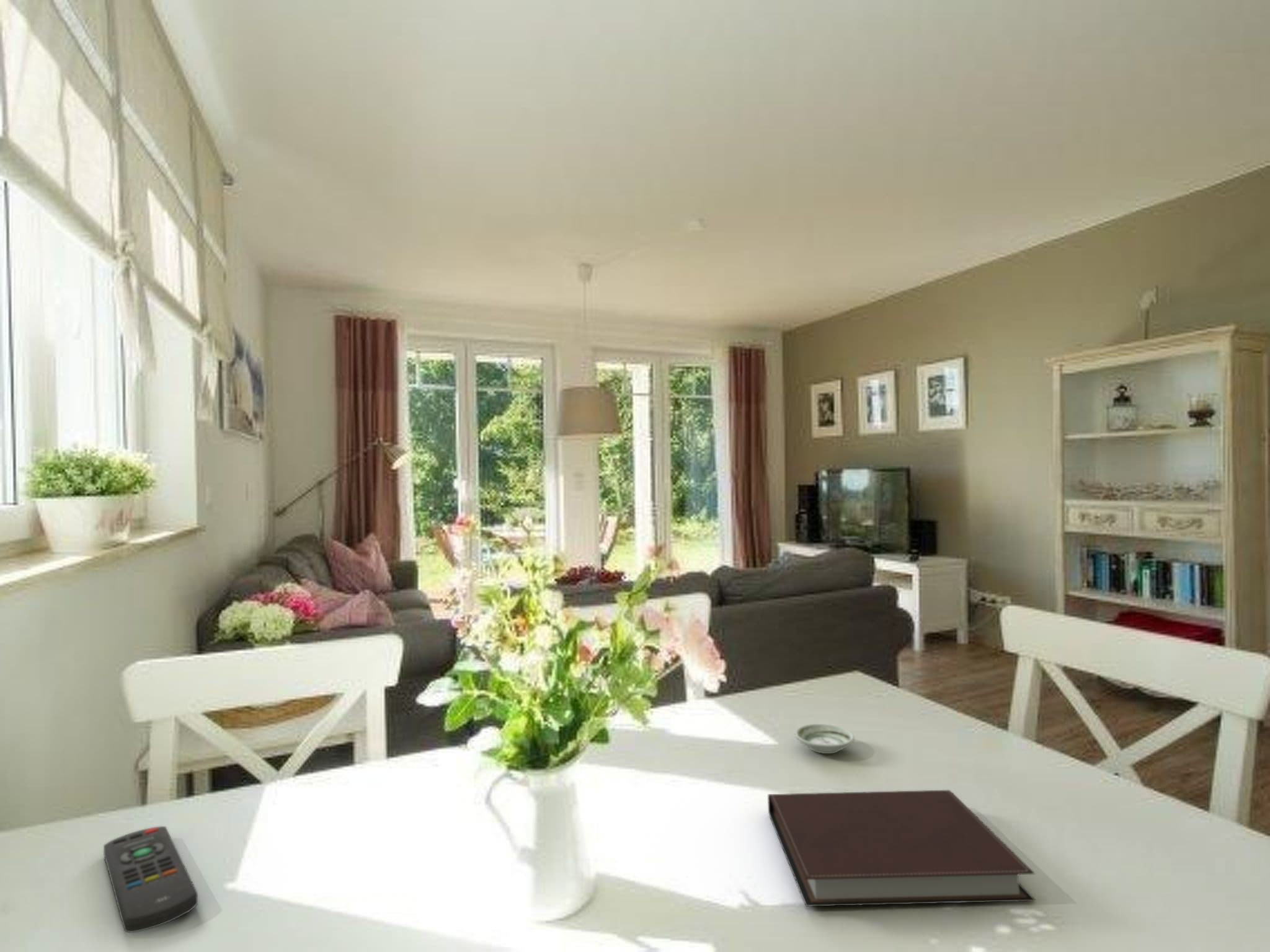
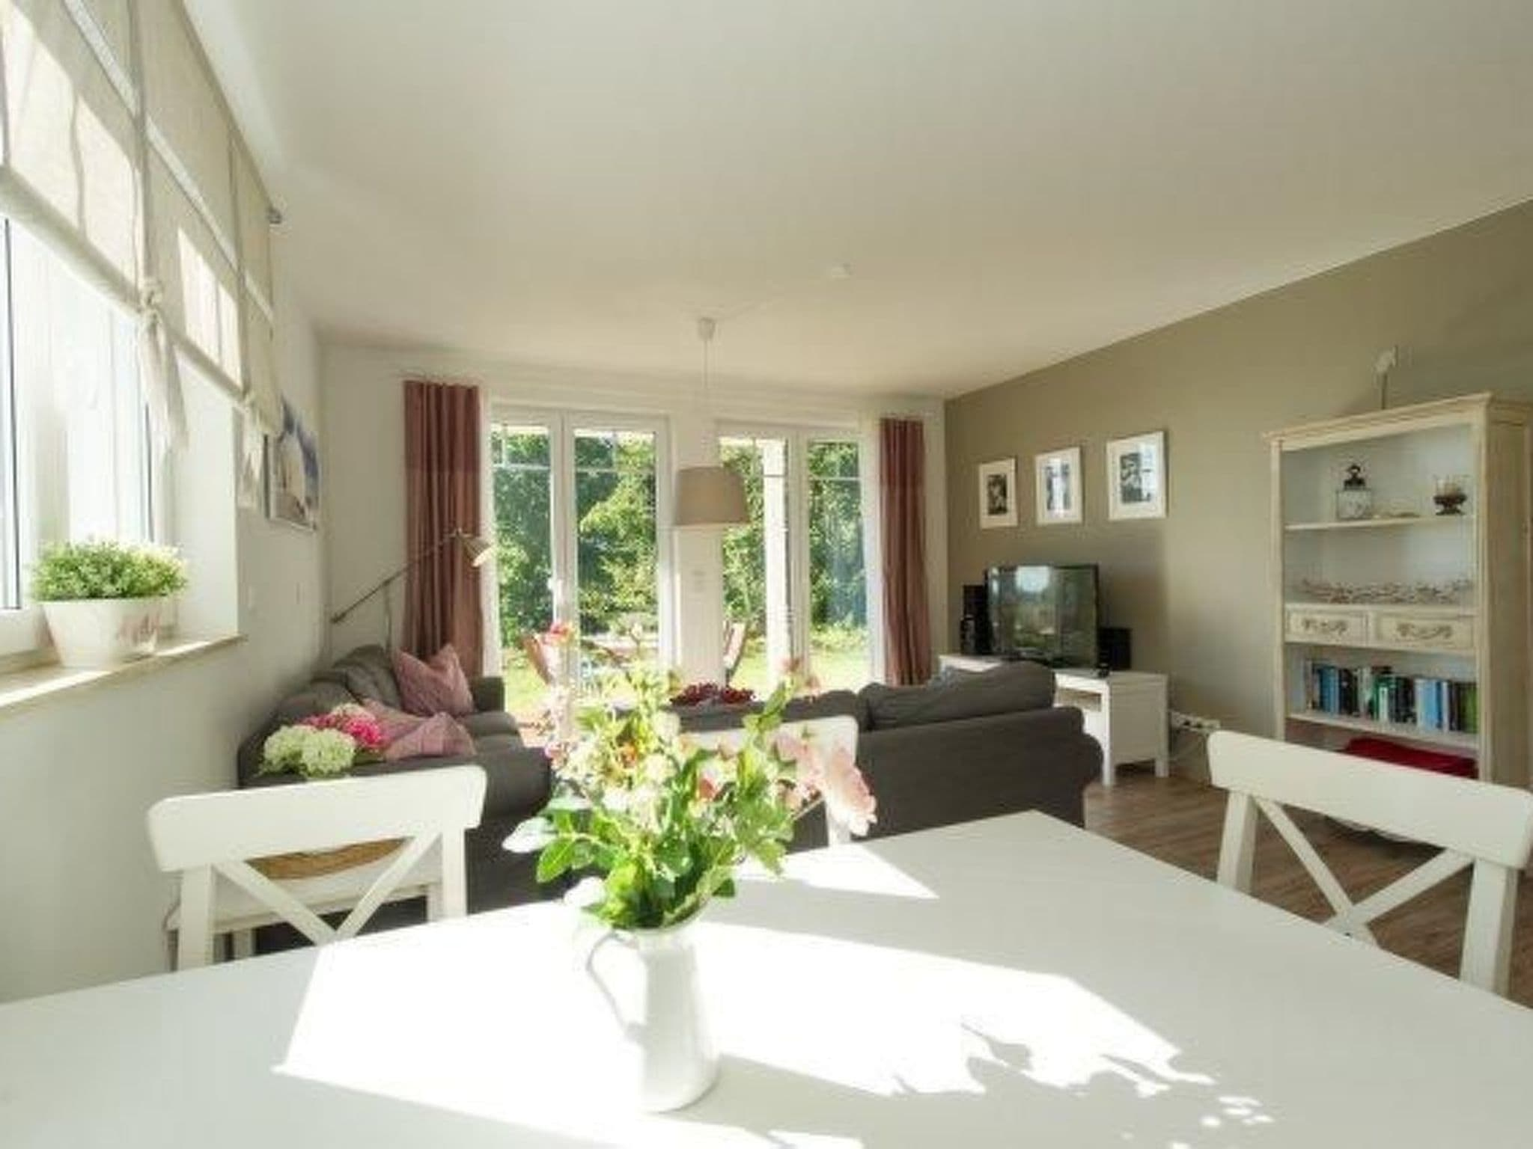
- saucer [794,723,855,754]
- notebook [767,790,1036,907]
- remote control [103,826,198,933]
